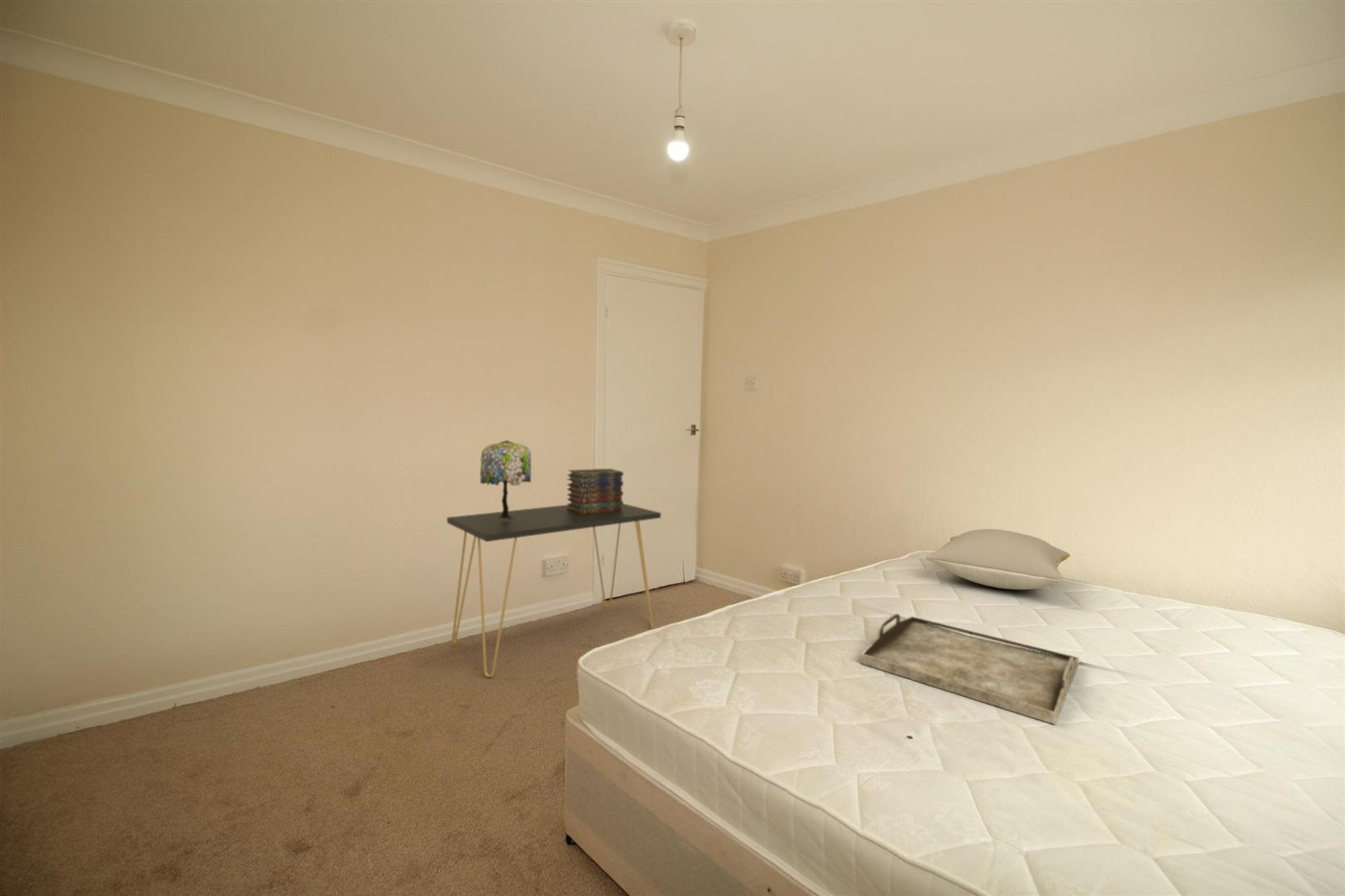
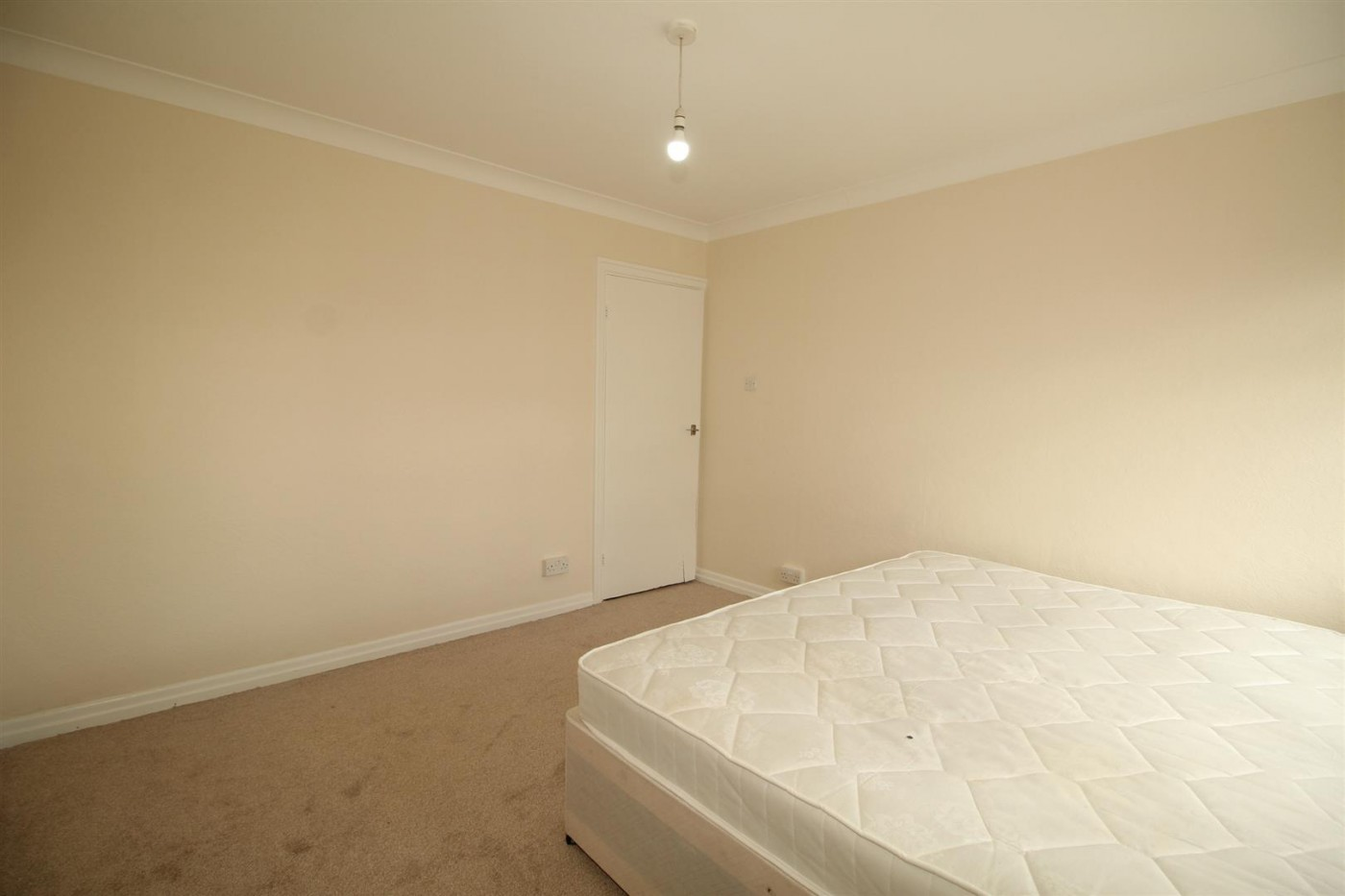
- pillow [925,528,1070,591]
- desk [446,503,662,678]
- serving tray [860,613,1080,725]
- book stack [566,468,624,515]
- table lamp [479,439,532,521]
